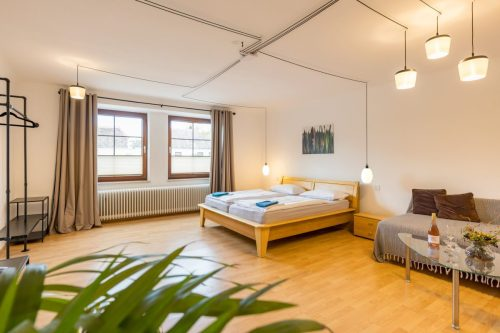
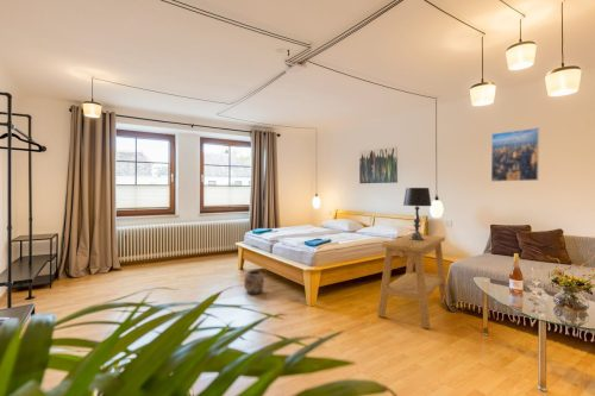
+ side table [376,233,447,329]
+ planter [243,270,265,295]
+ table lamp [402,187,432,240]
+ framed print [490,126,540,183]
